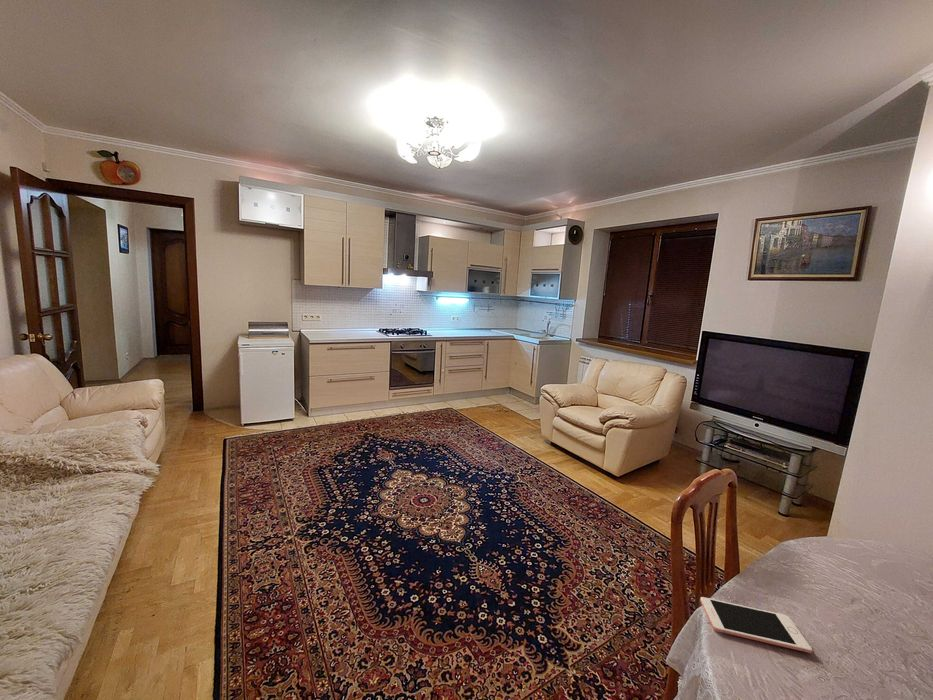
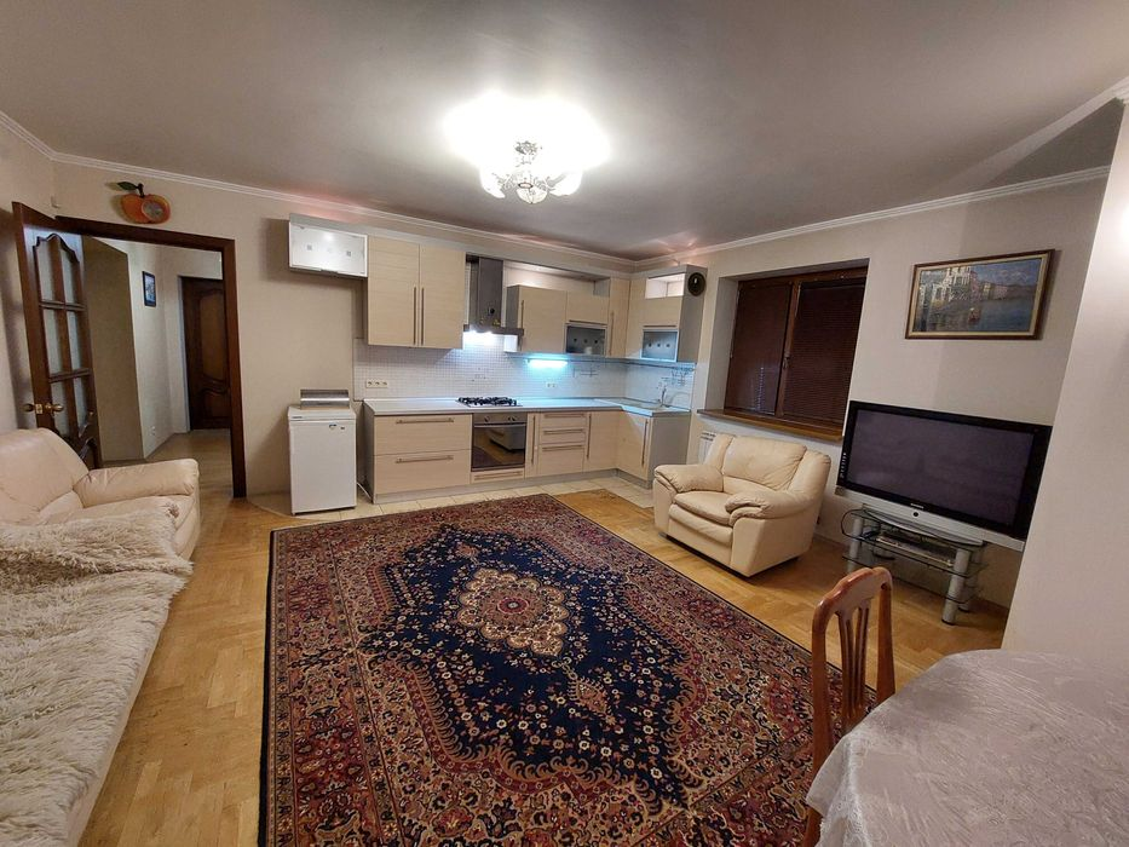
- cell phone [699,596,813,654]
